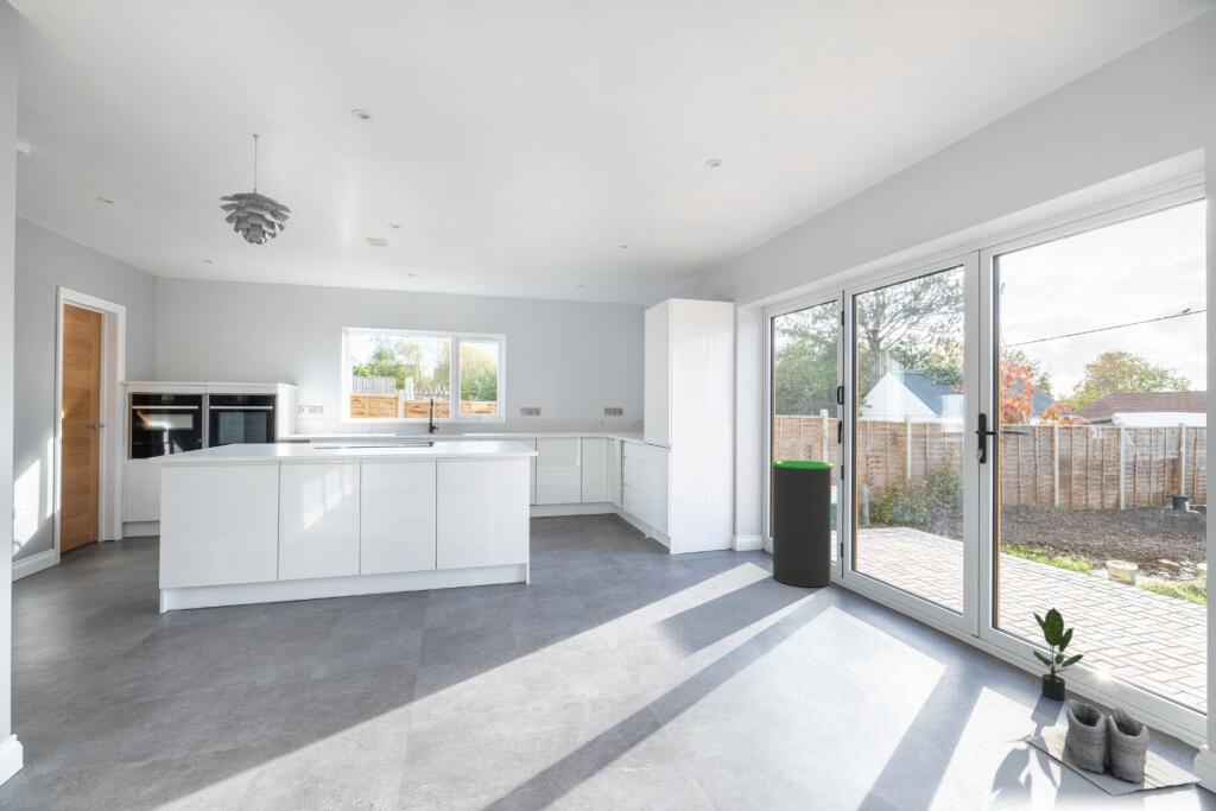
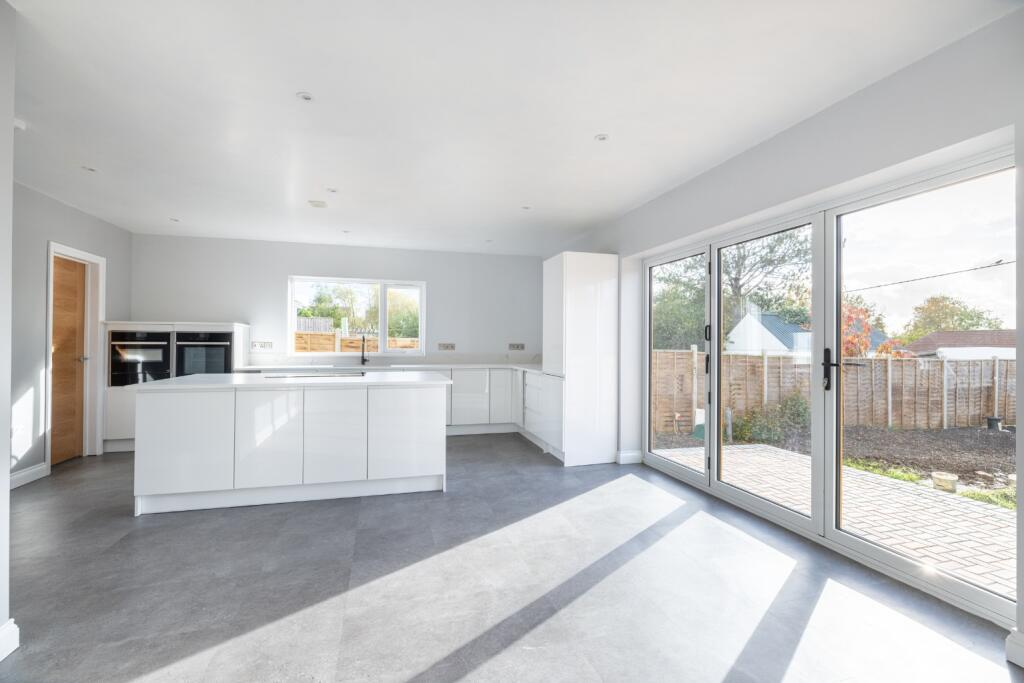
- boots [1024,698,1204,797]
- pendant light [218,133,292,246]
- trash can [771,460,835,588]
- potted plant [1032,606,1085,701]
